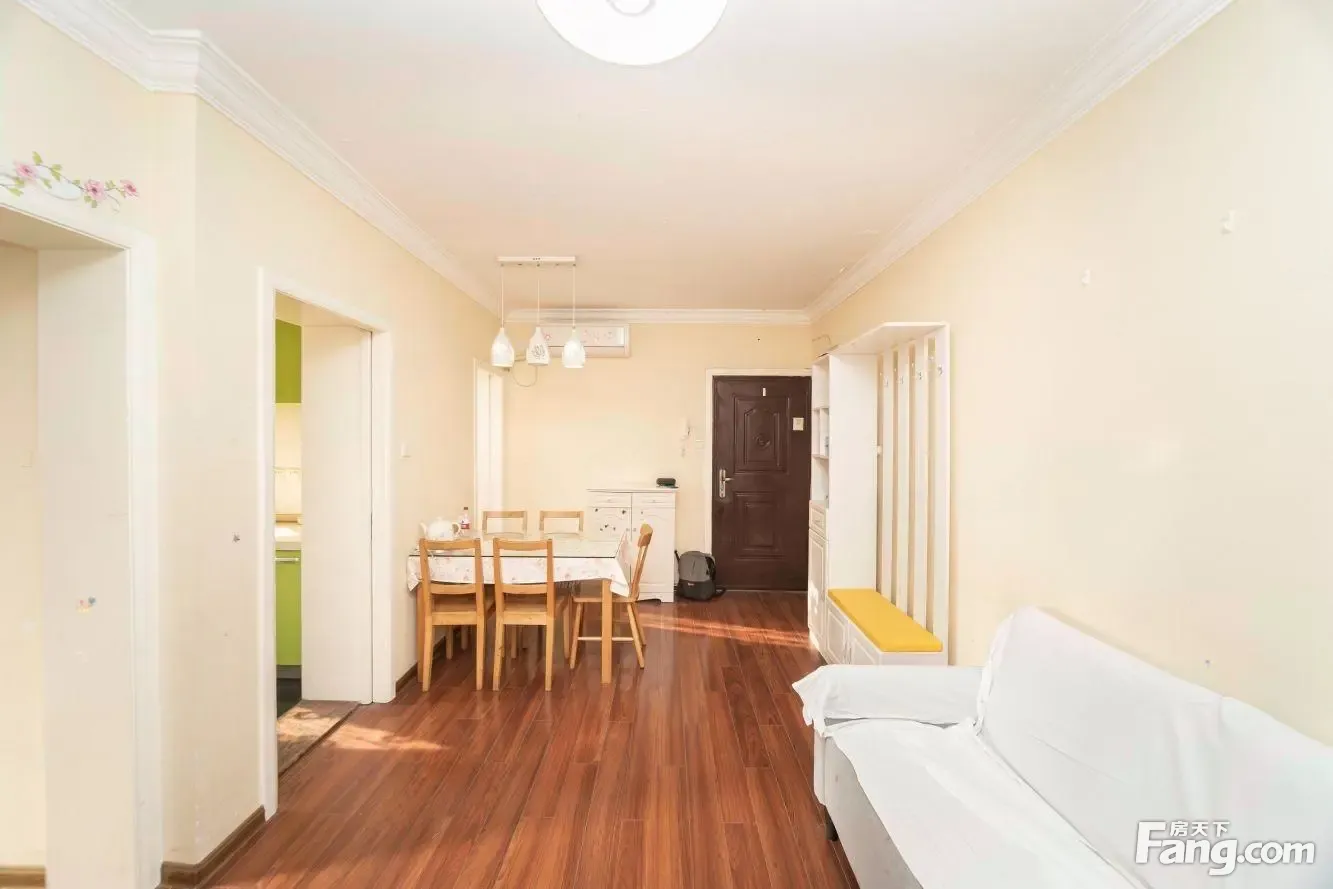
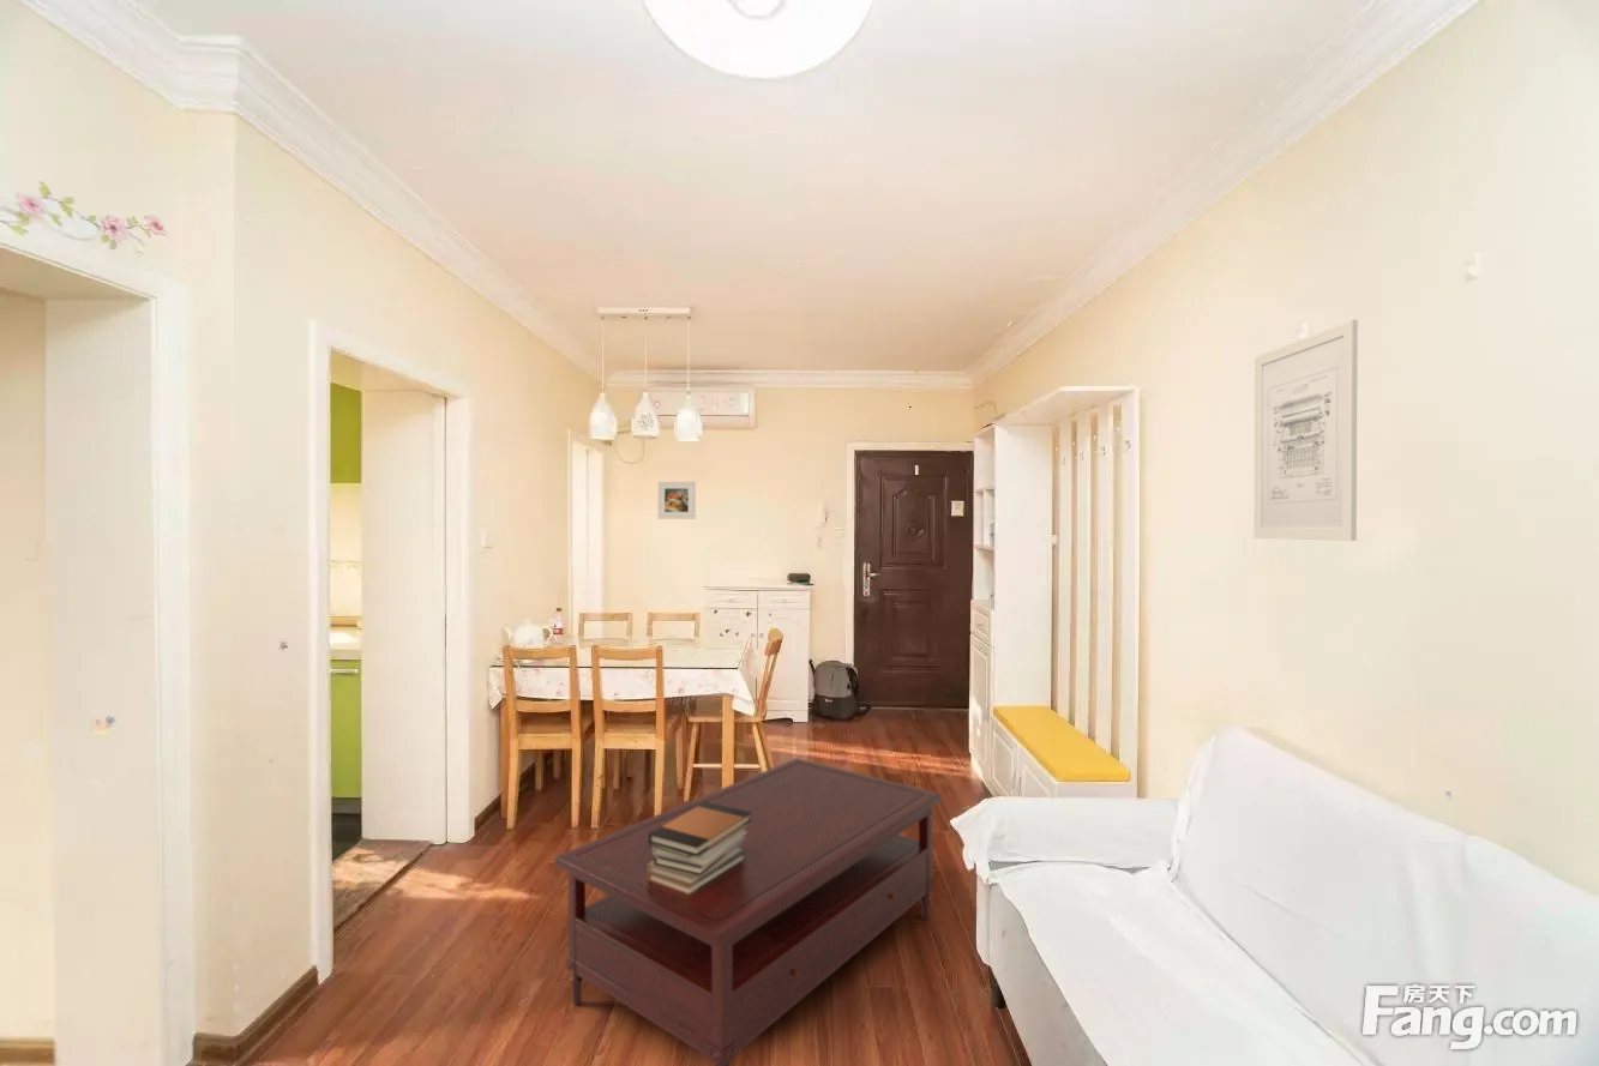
+ wall art [1252,319,1359,542]
+ coffee table [553,757,943,1066]
+ book stack [648,802,751,896]
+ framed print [657,481,697,520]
